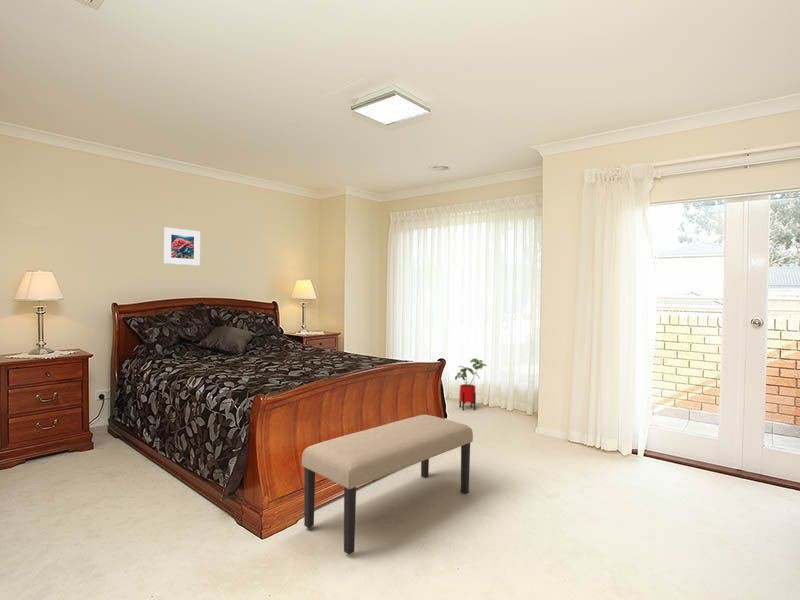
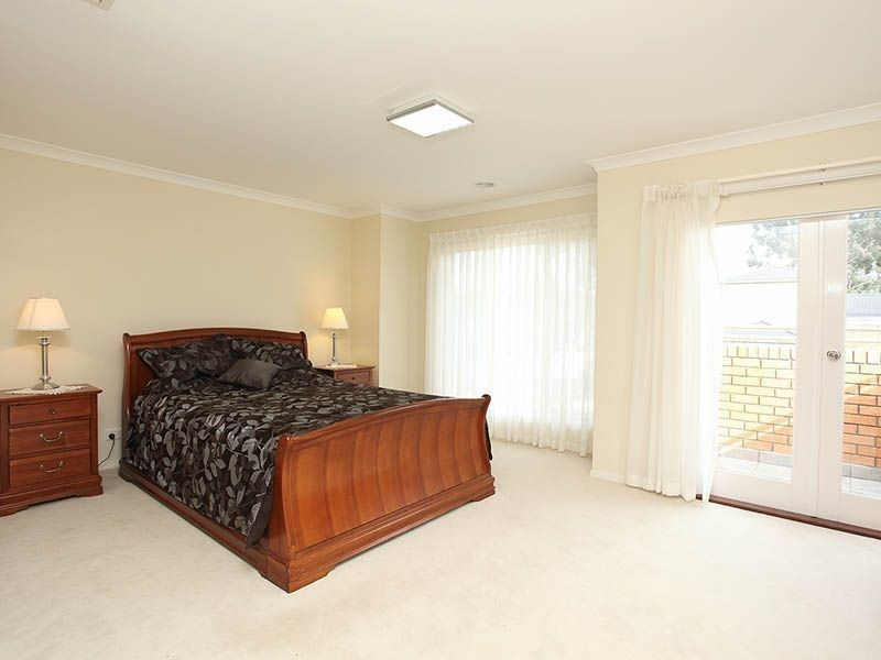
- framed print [163,226,201,267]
- house plant [454,357,488,411]
- bench [301,414,474,555]
